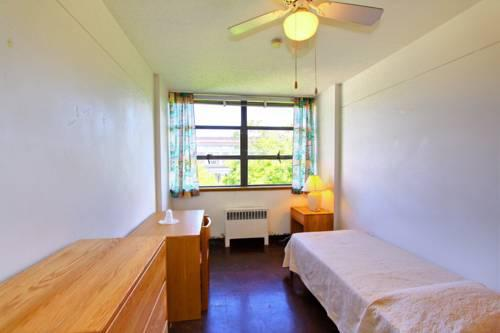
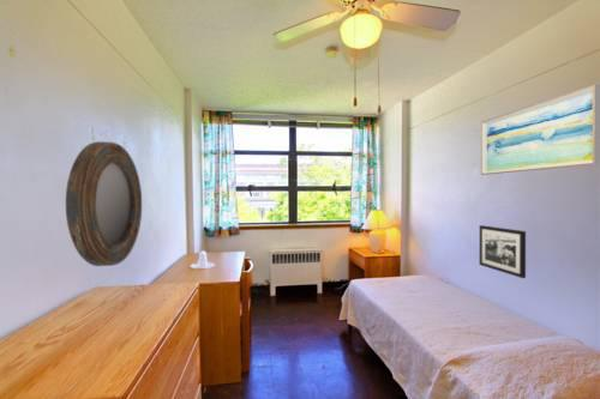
+ wall art [480,84,600,176]
+ home mirror [65,140,143,267]
+ picture frame [479,224,527,279]
